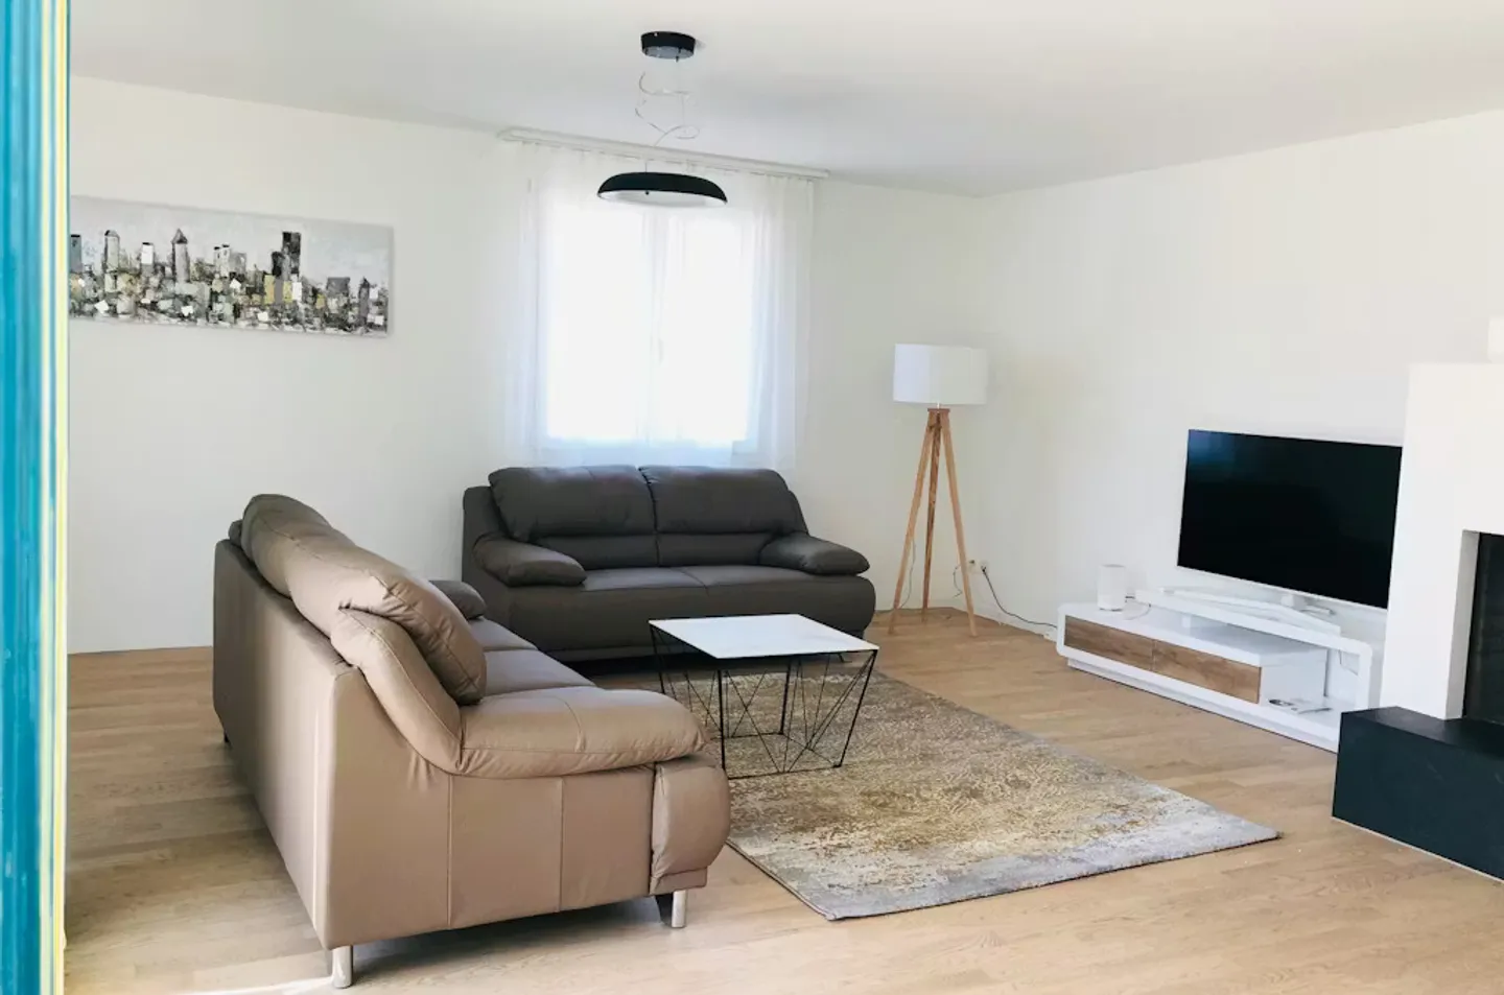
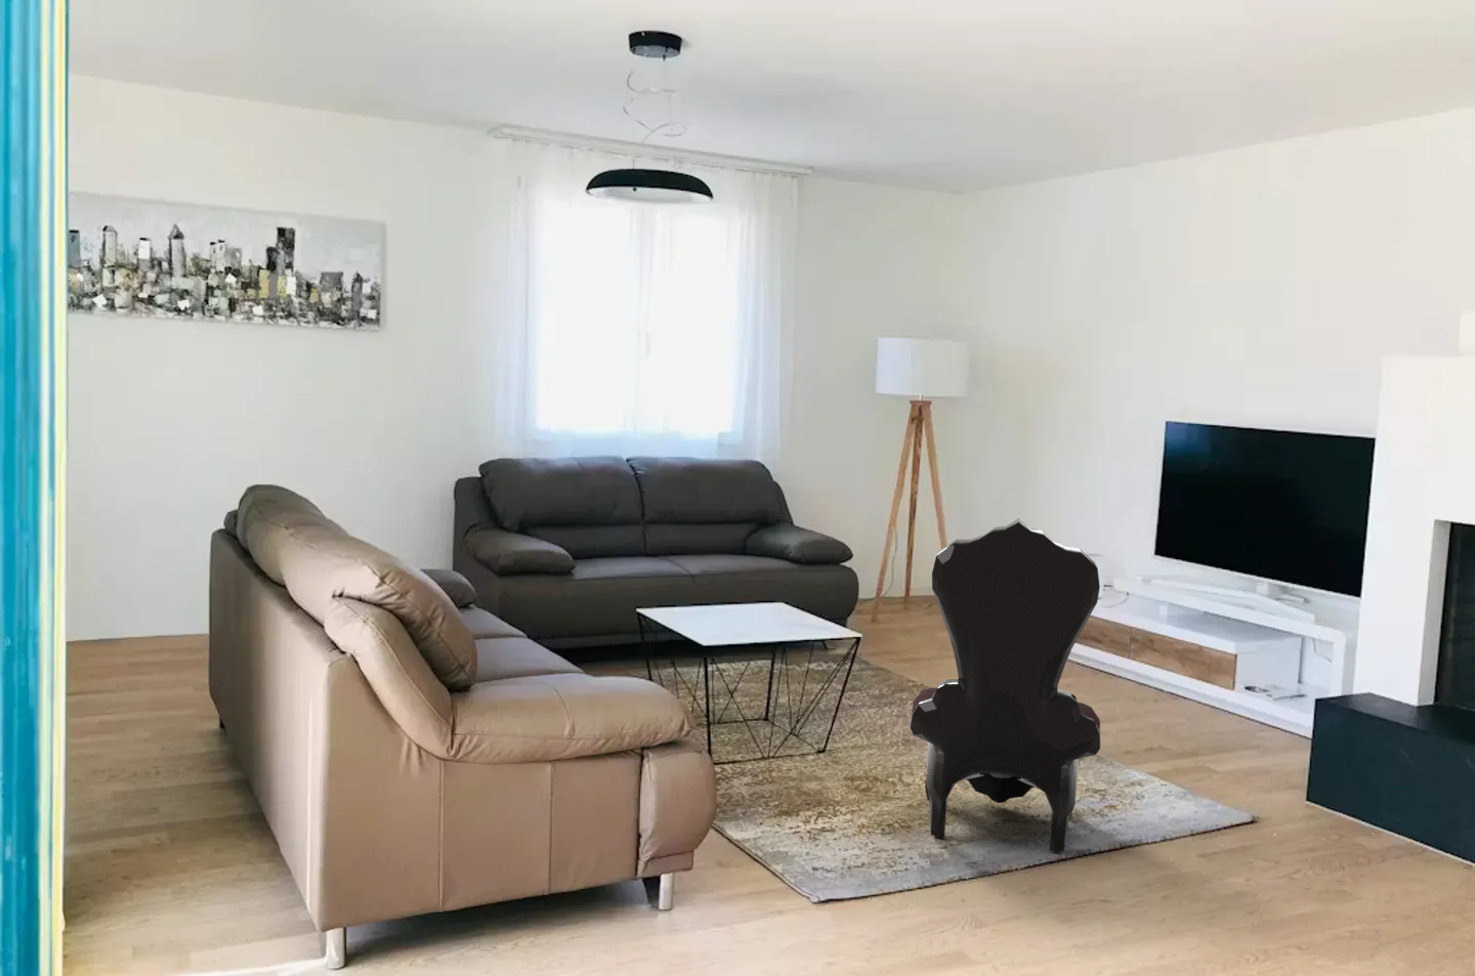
+ armchair [909,517,1101,853]
